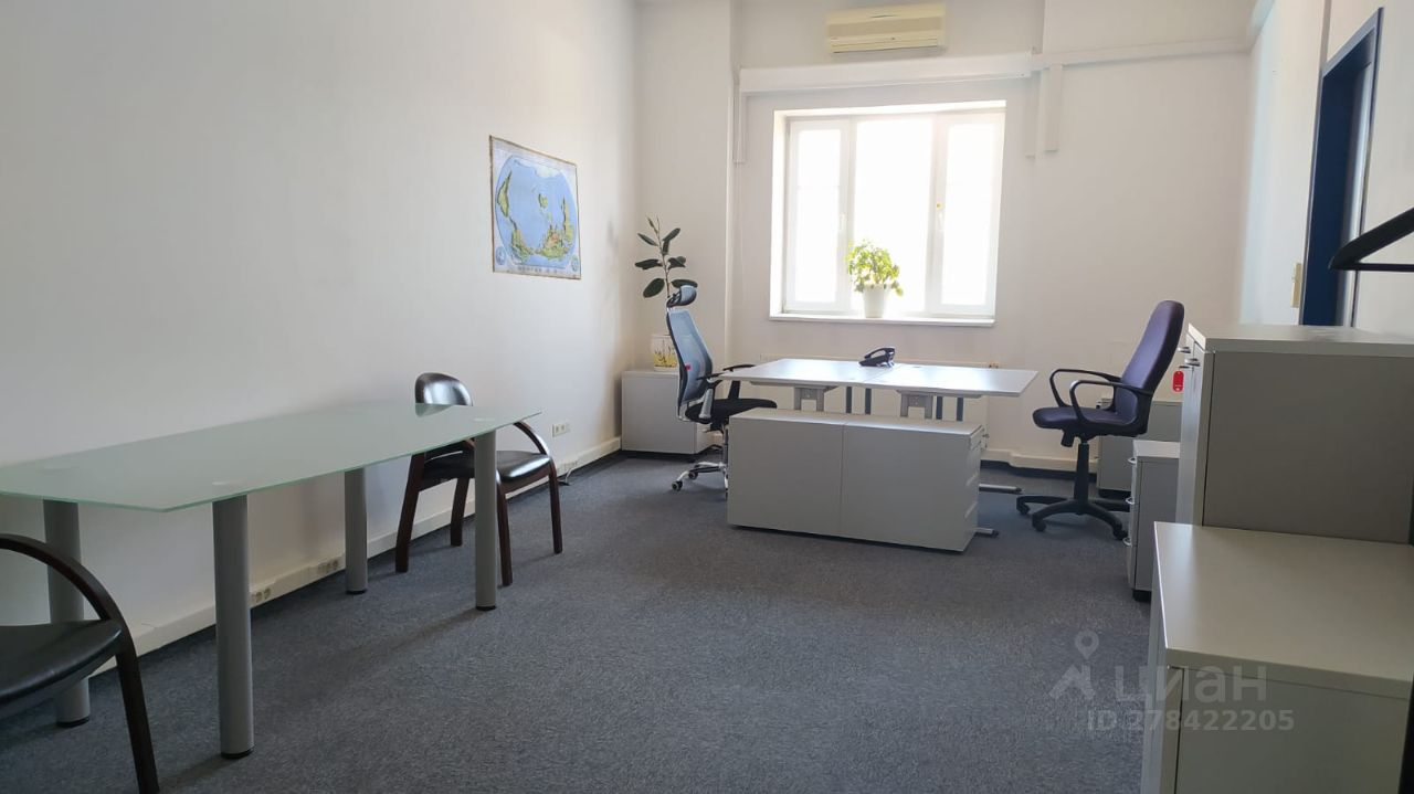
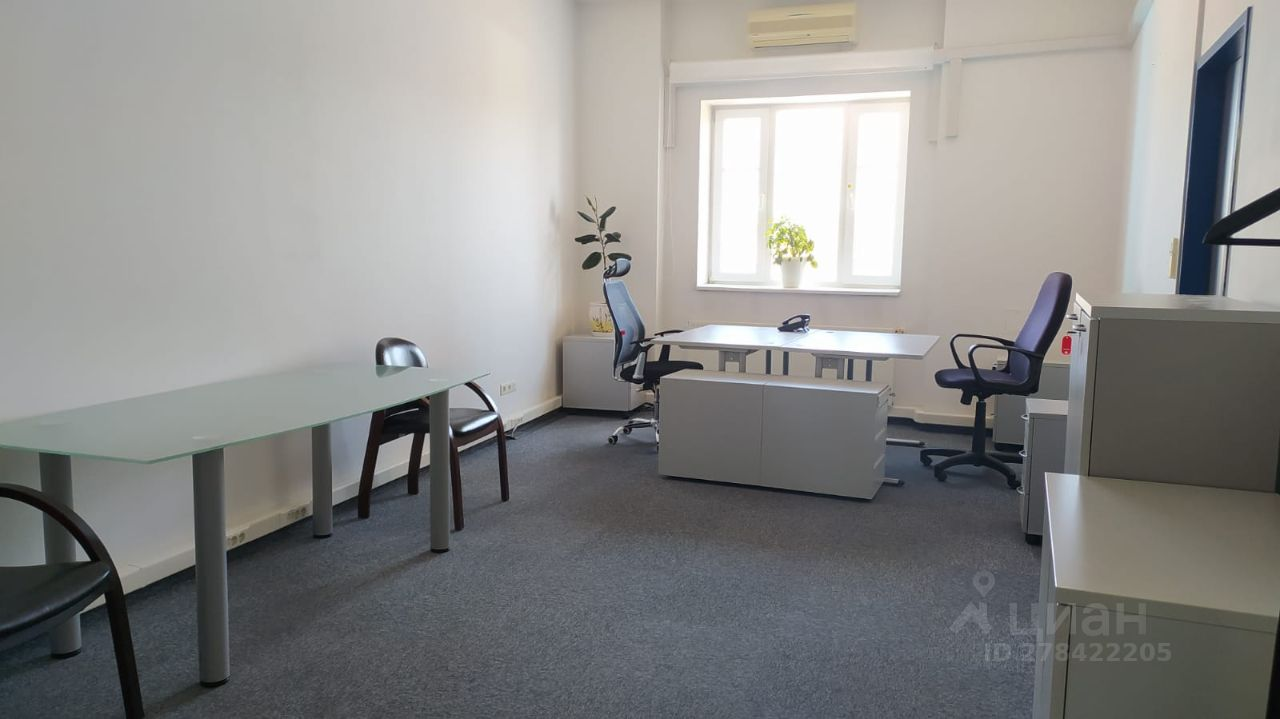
- world map [488,134,582,282]
